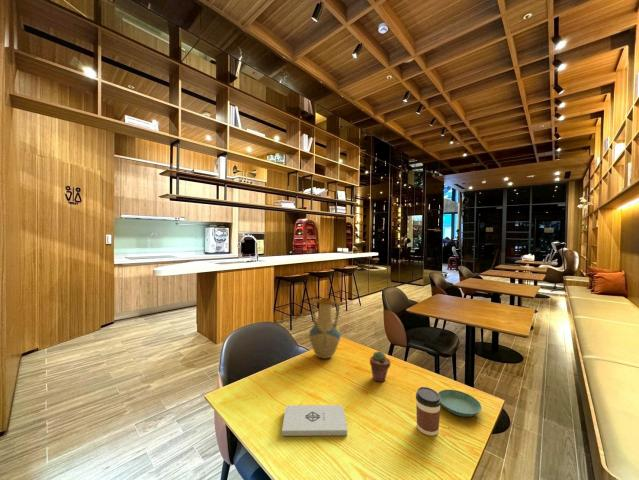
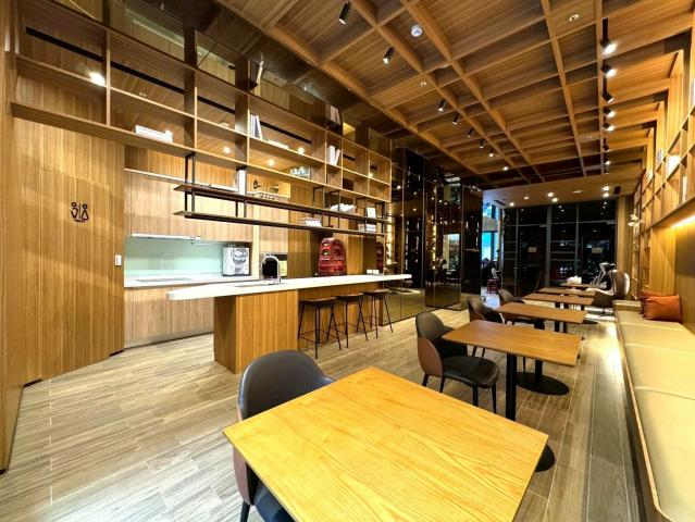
- potted succulent [369,350,392,383]
- saucer [437,389,483,418]
- coffee cup [415,386,442,437]
- vase [308,297,341,359]
- notepad [281,404,348,437]
